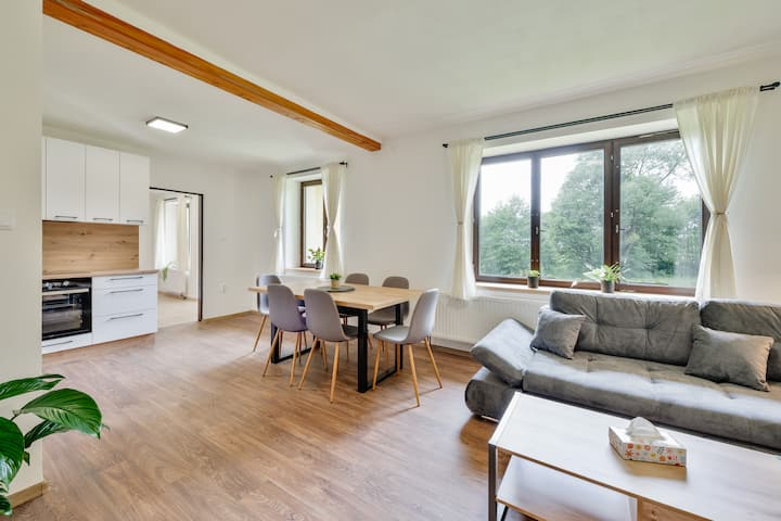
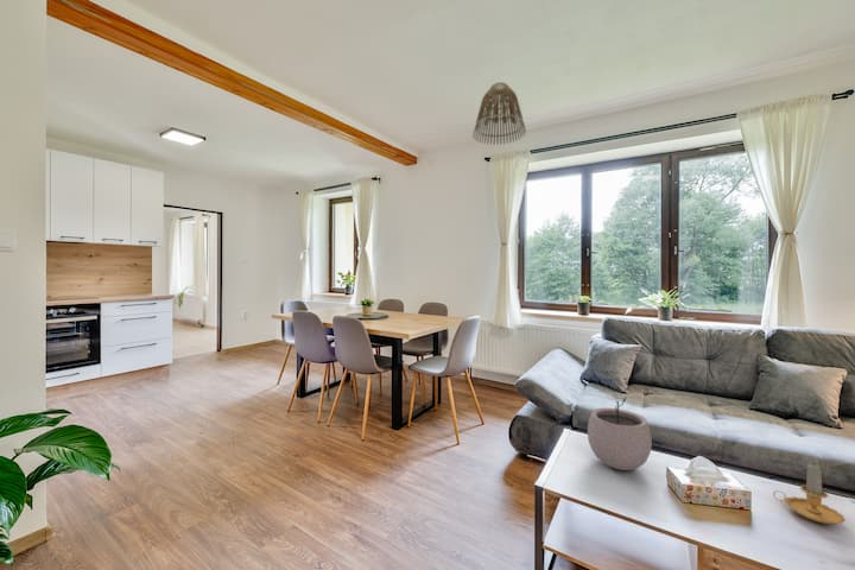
+ plant pot [587,392,653,471]
+ lamp shade [471,81,527,146]
+ candle [772,462,847,525]
